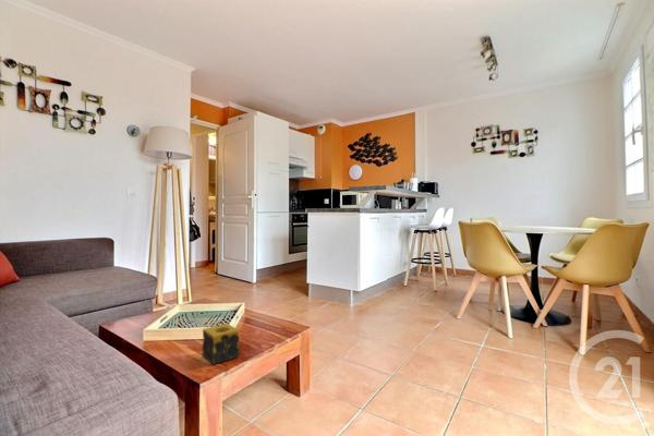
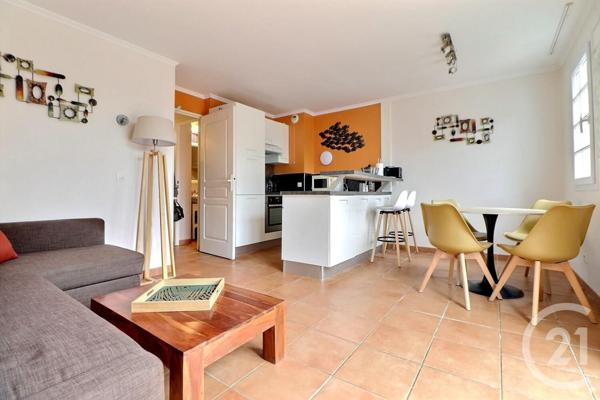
- candle [202,323,241,365]
